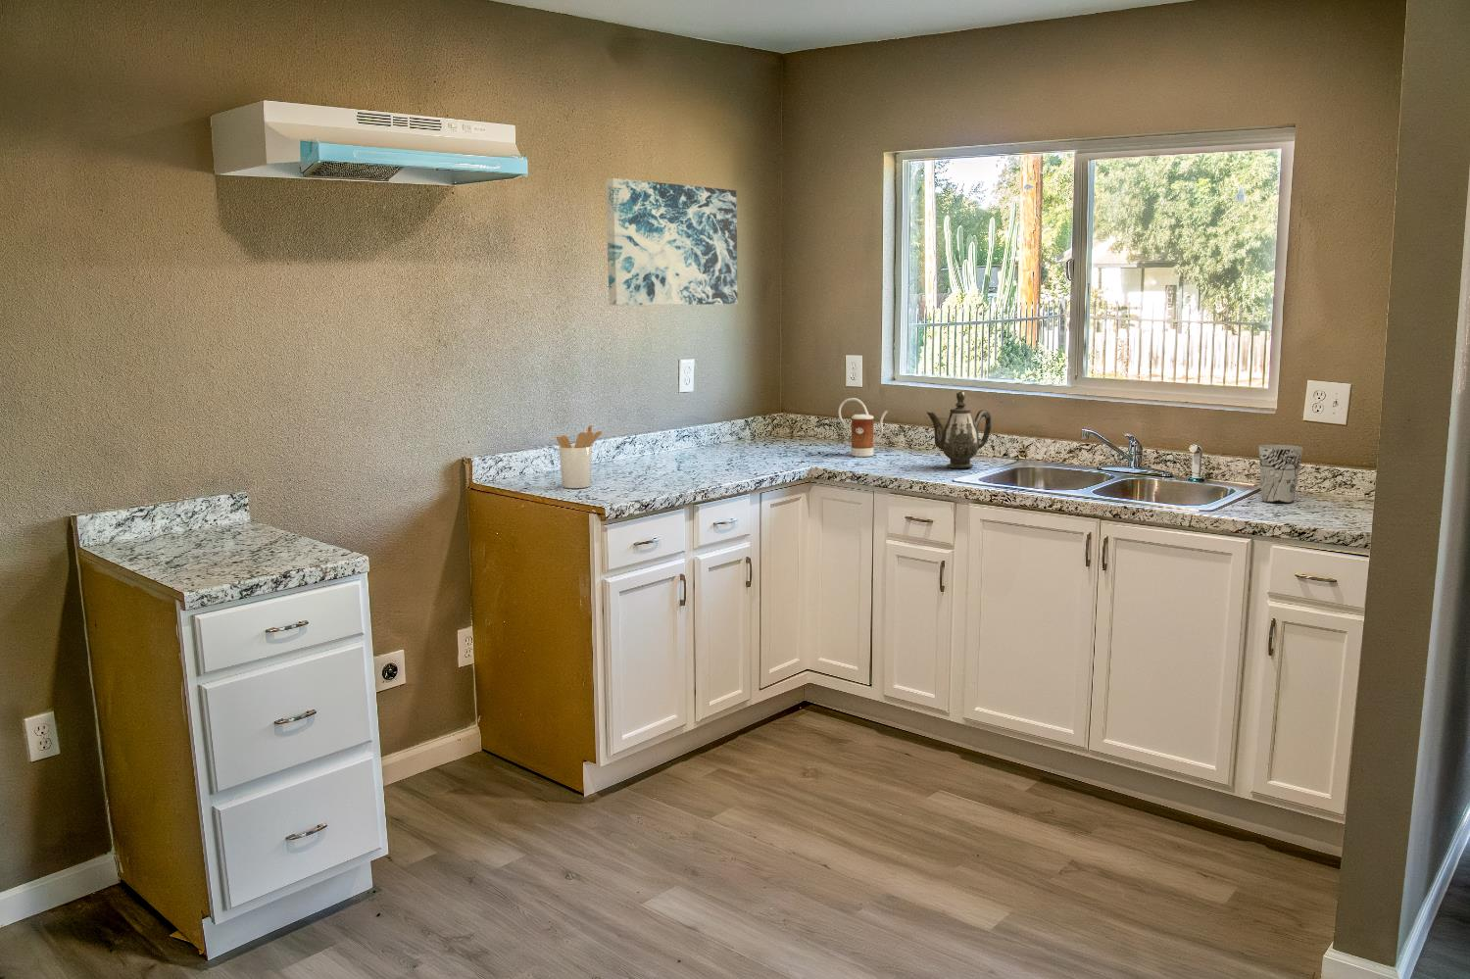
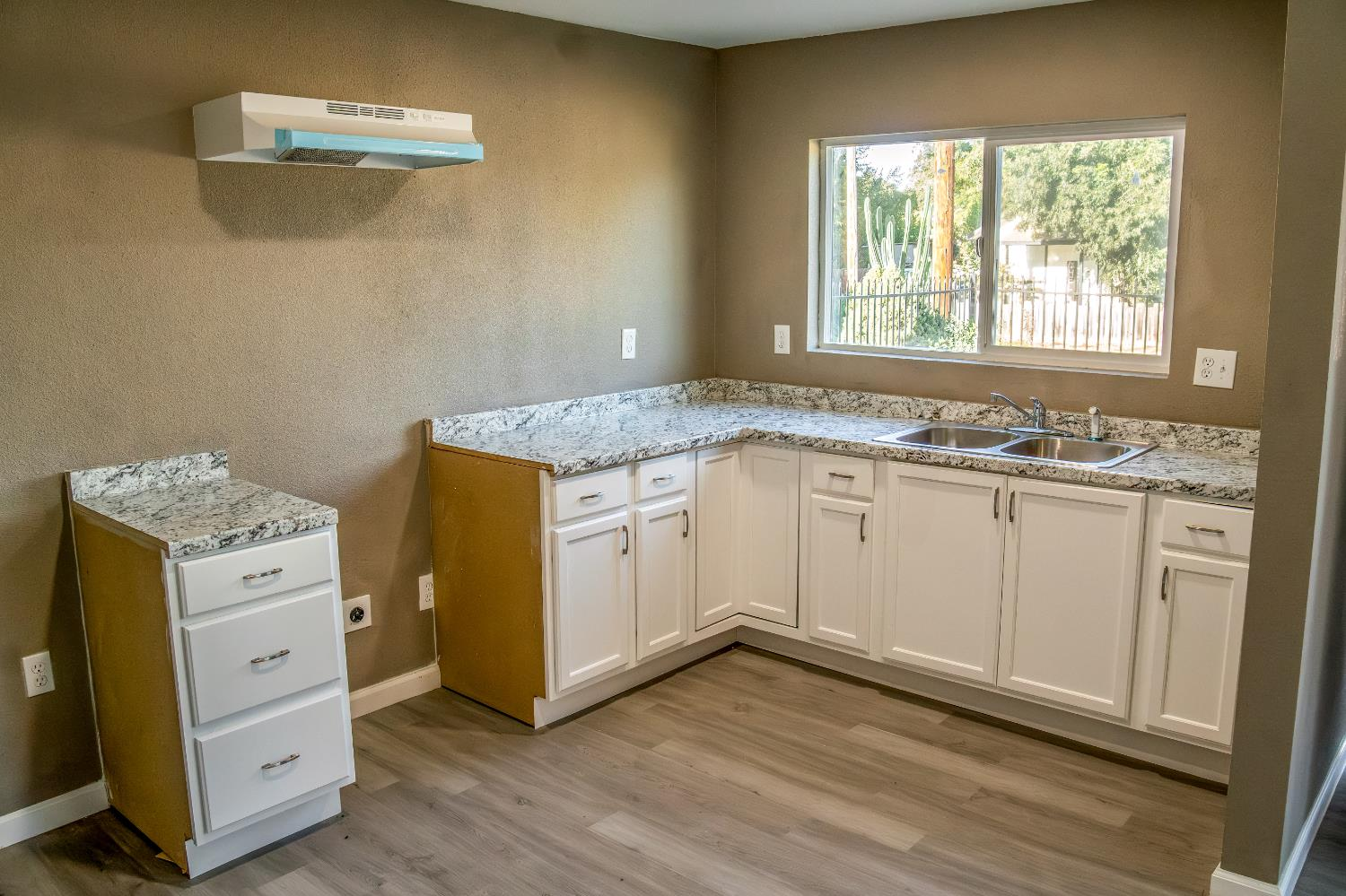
- utensil holder [556,424,603,490]
- wall art [605,177,739,307]
- cup [1258,444,1303,504]
- kettle [837,397,889,458]
- teapot [925,390,992,470]
